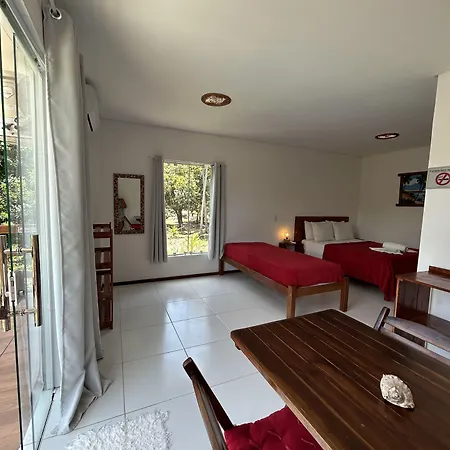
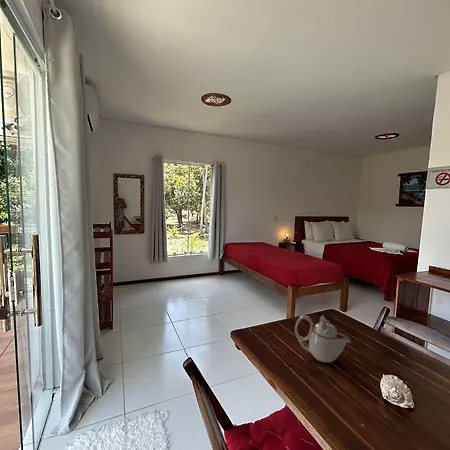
+ teapot [294,314,352,364]
